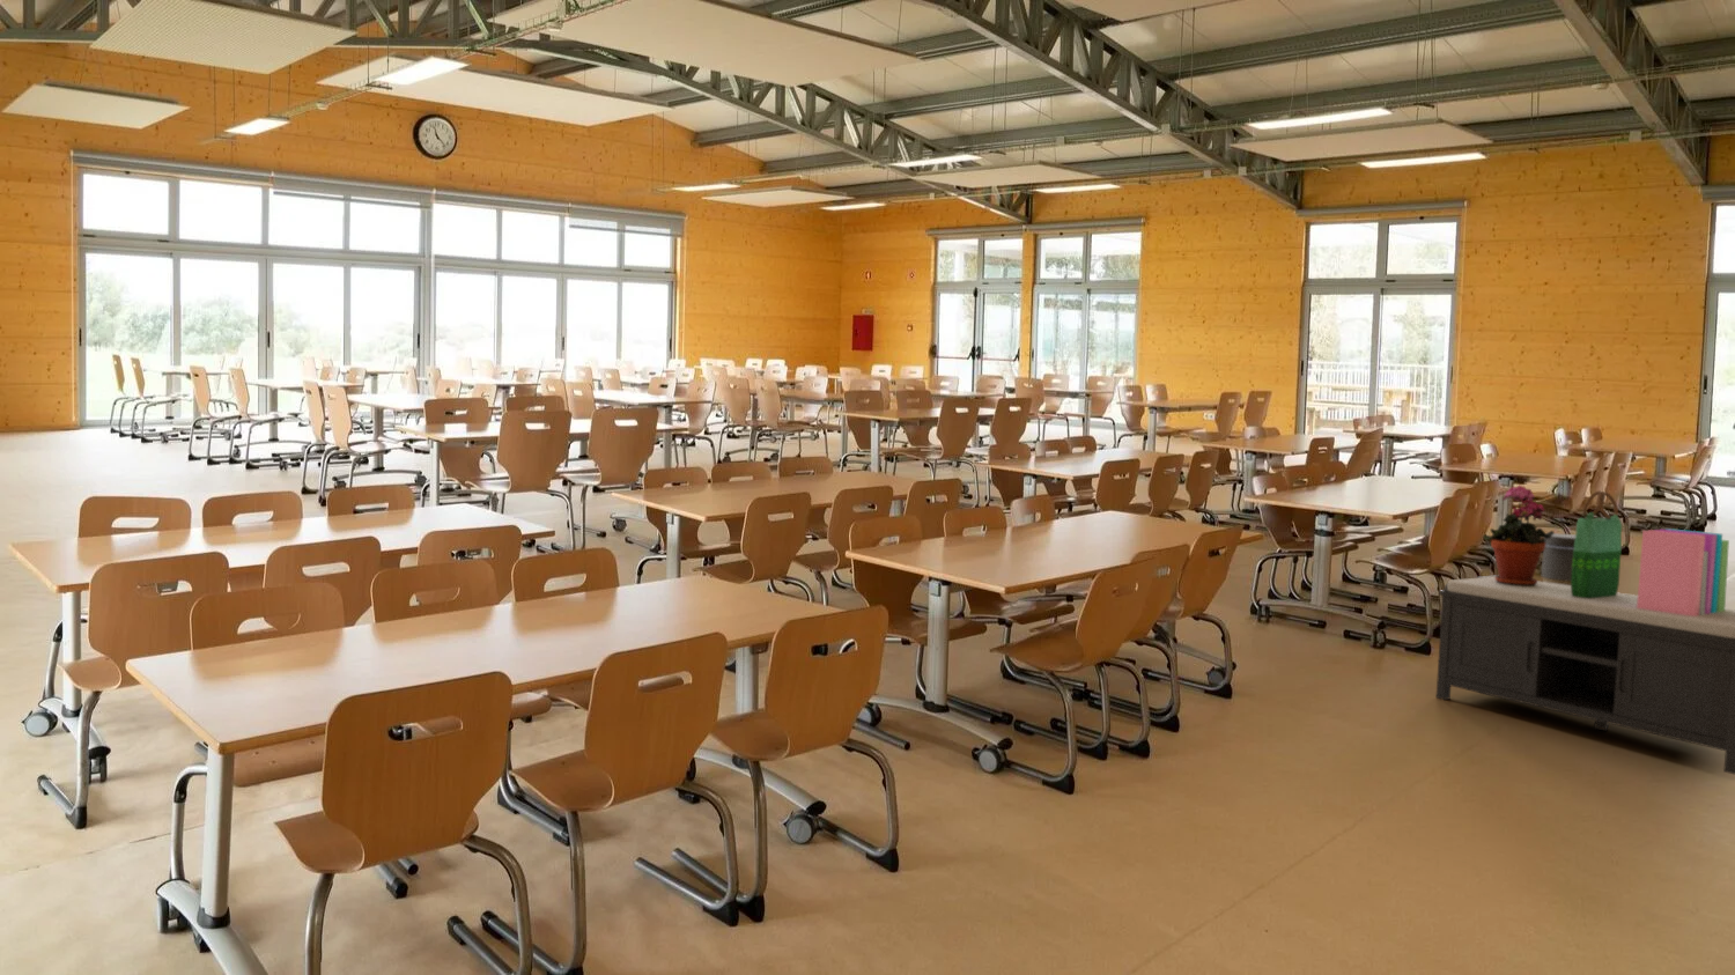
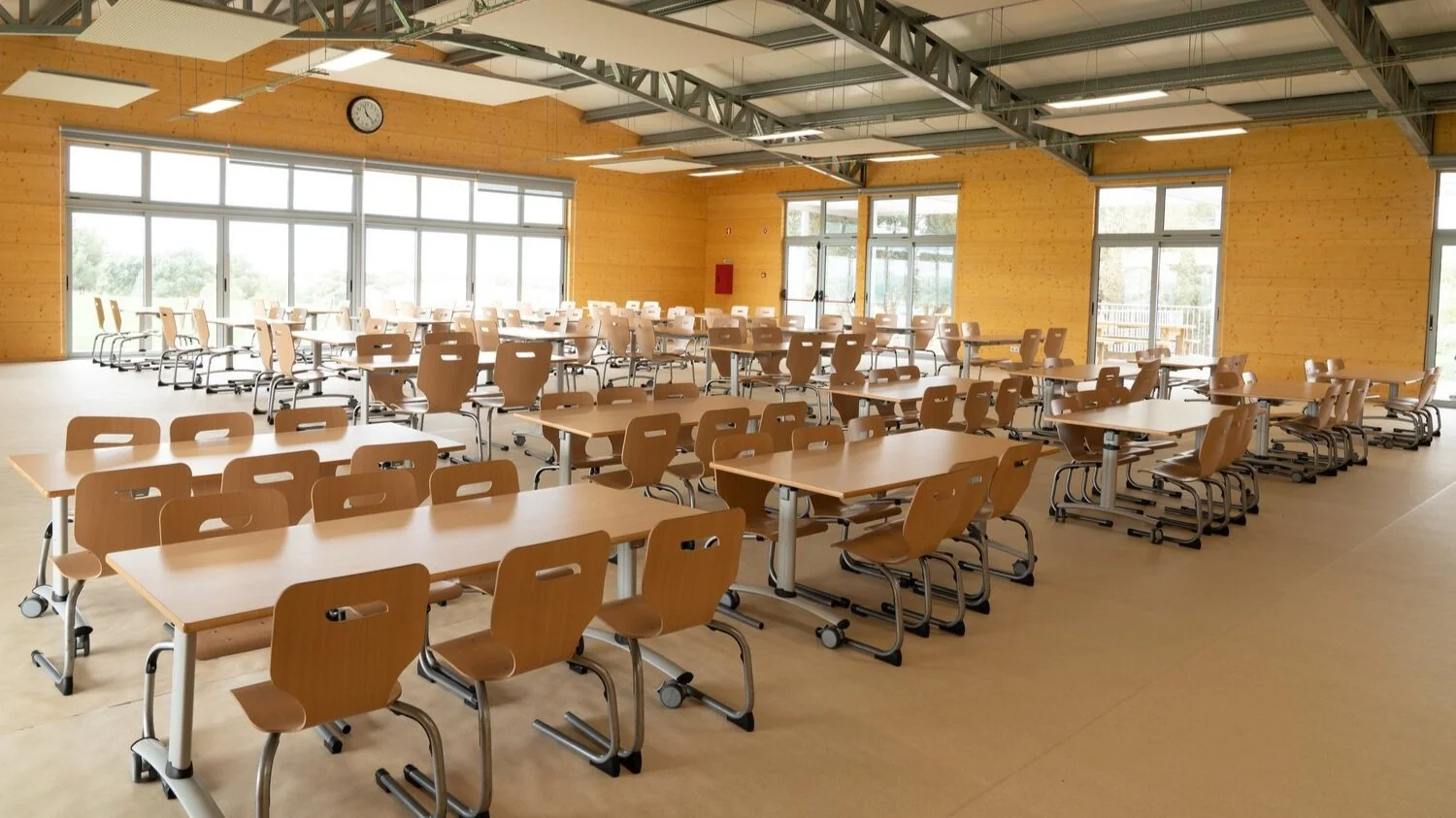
- bench [1436,573,1735,776]
- trash can [1541,532,1575,585]
- tote bag [1571,489,1623,600]
- books [1636,527,1730,616]
- potted plant [1481,484,1556,586]
